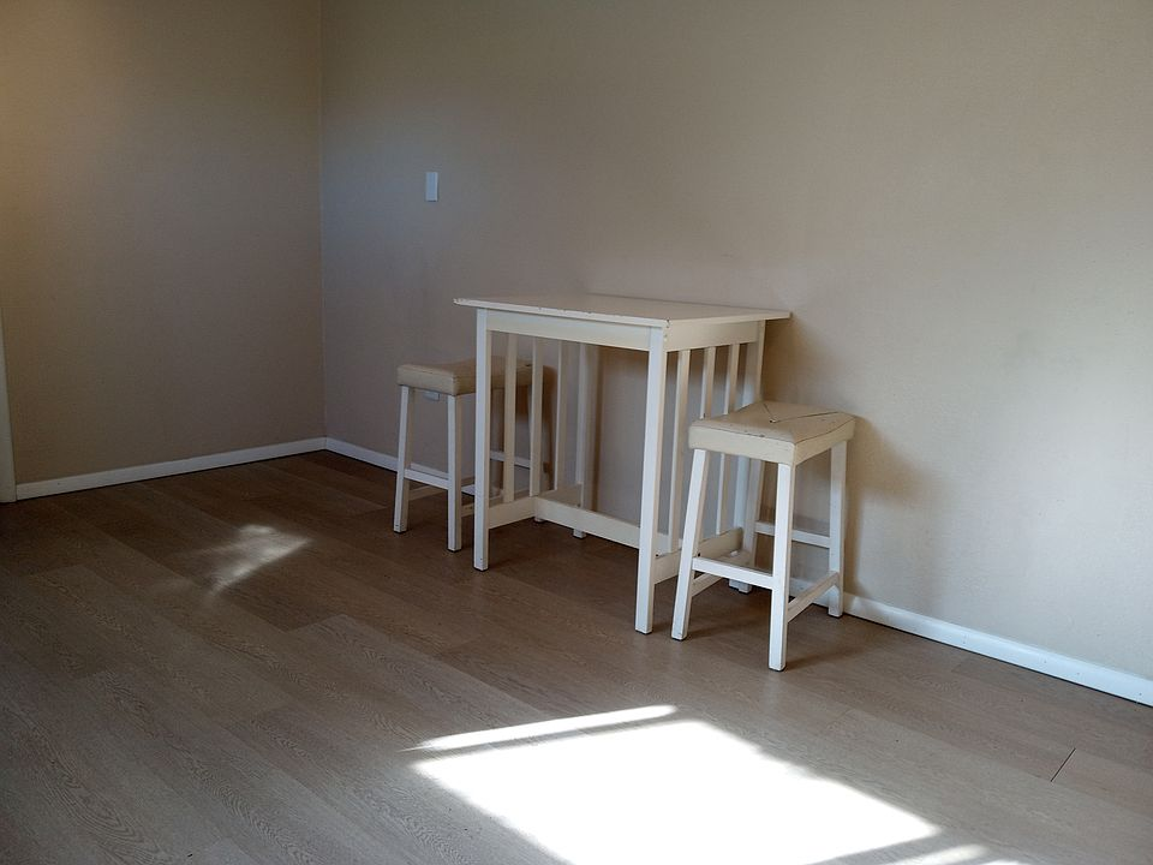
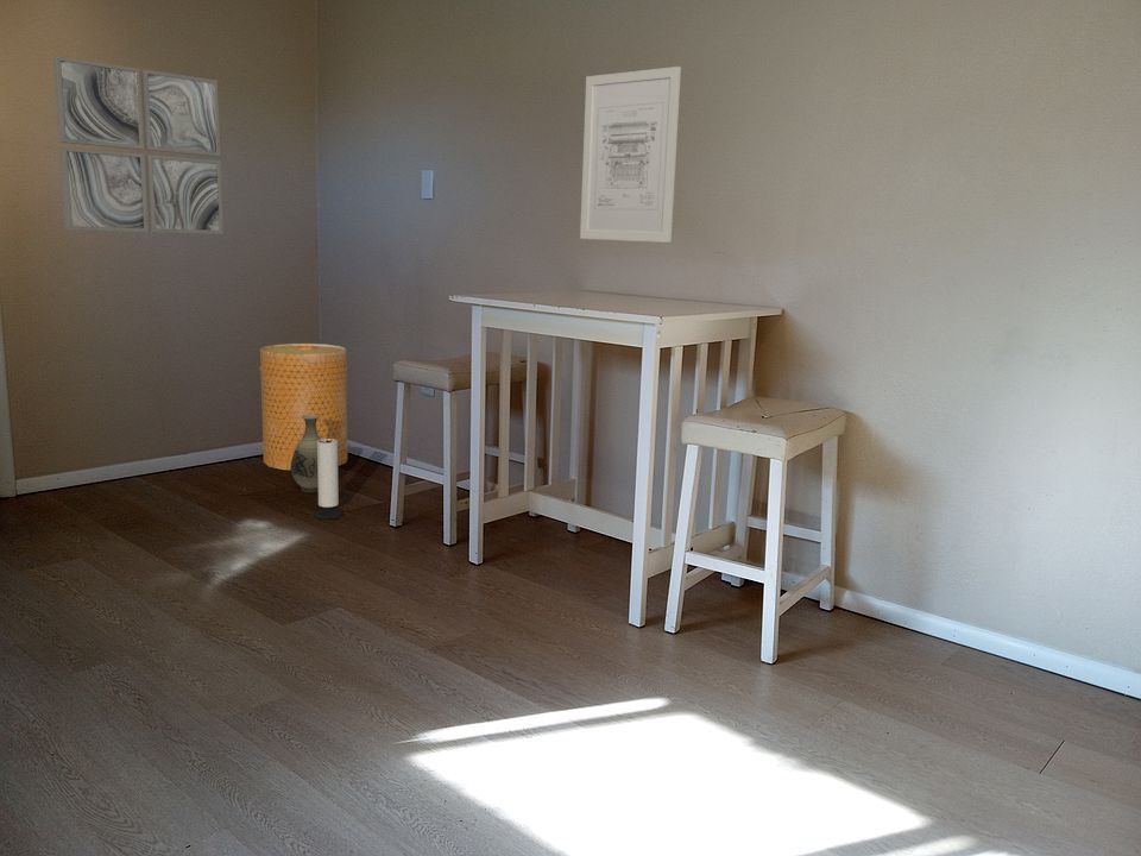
+ vase [290,415,321,493]
+ basket [258,342,349,471]
+ speaker [314,439,343,520]
+ wall art [52,55,225,235]
+ wall art [579,65,682,244]
